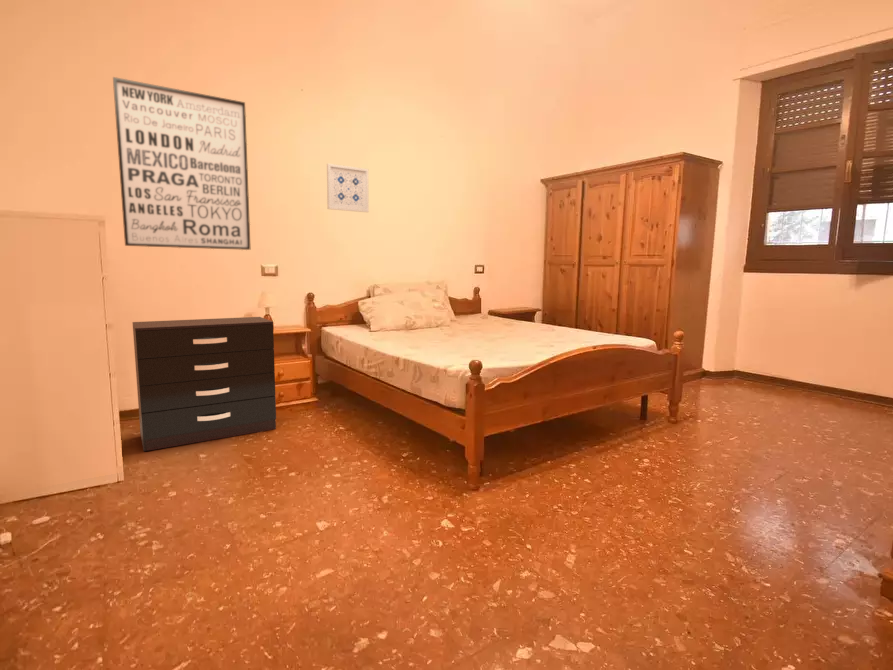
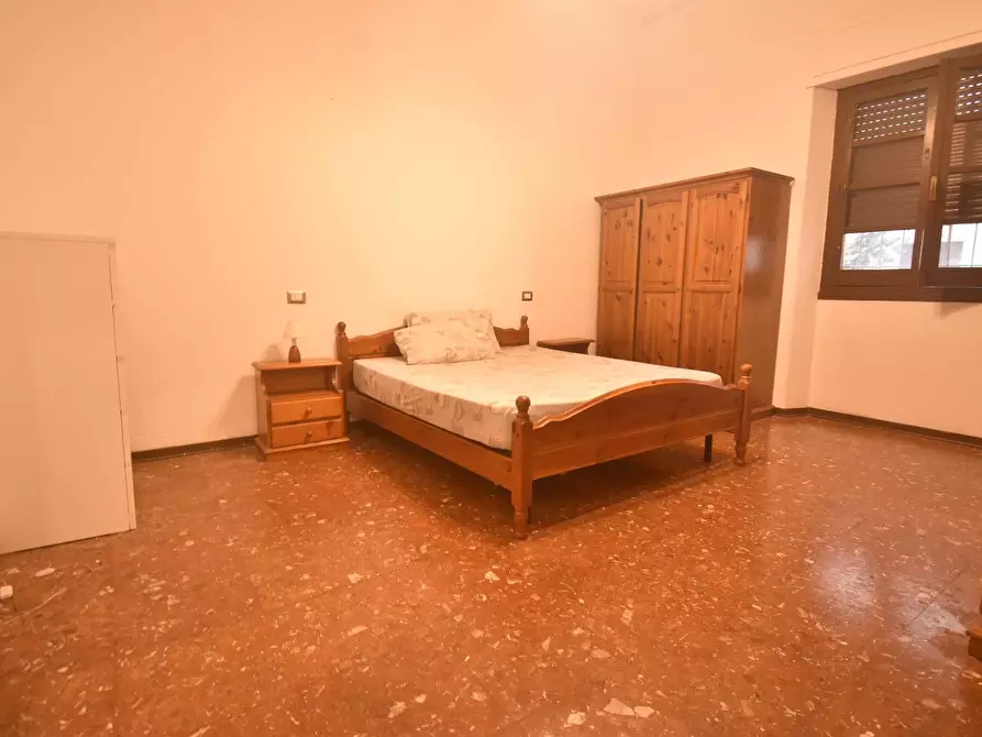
- wall art [112,76,251,251]
- wall art [326,163,370,213]
- dresser [132,316,277,452]
